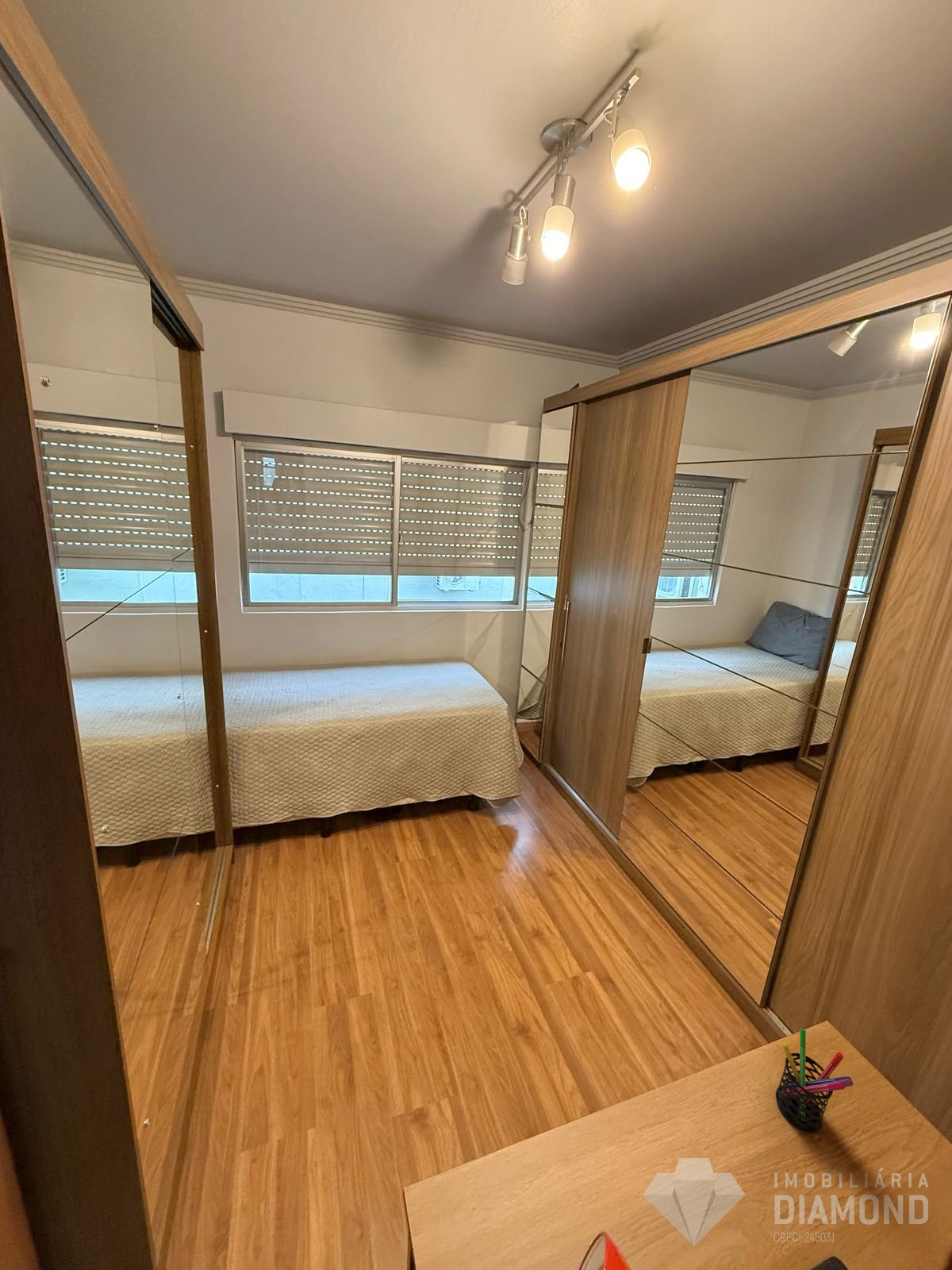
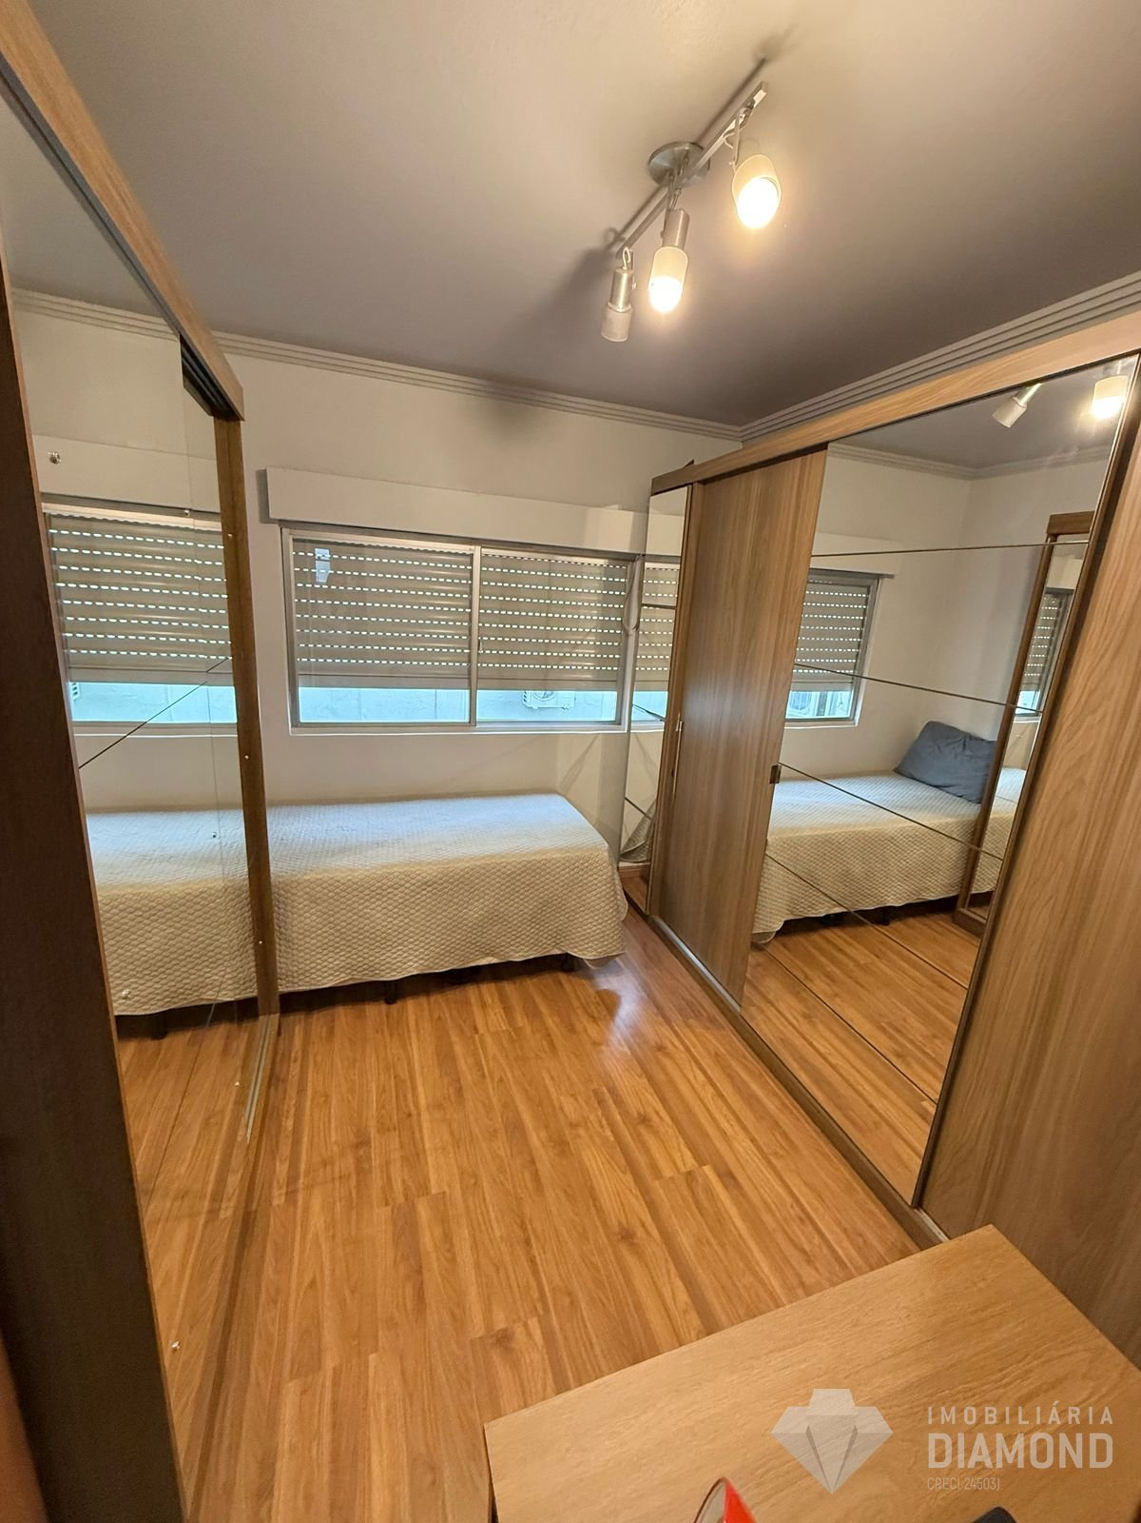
- pen holder [775,1028,854,1133]
